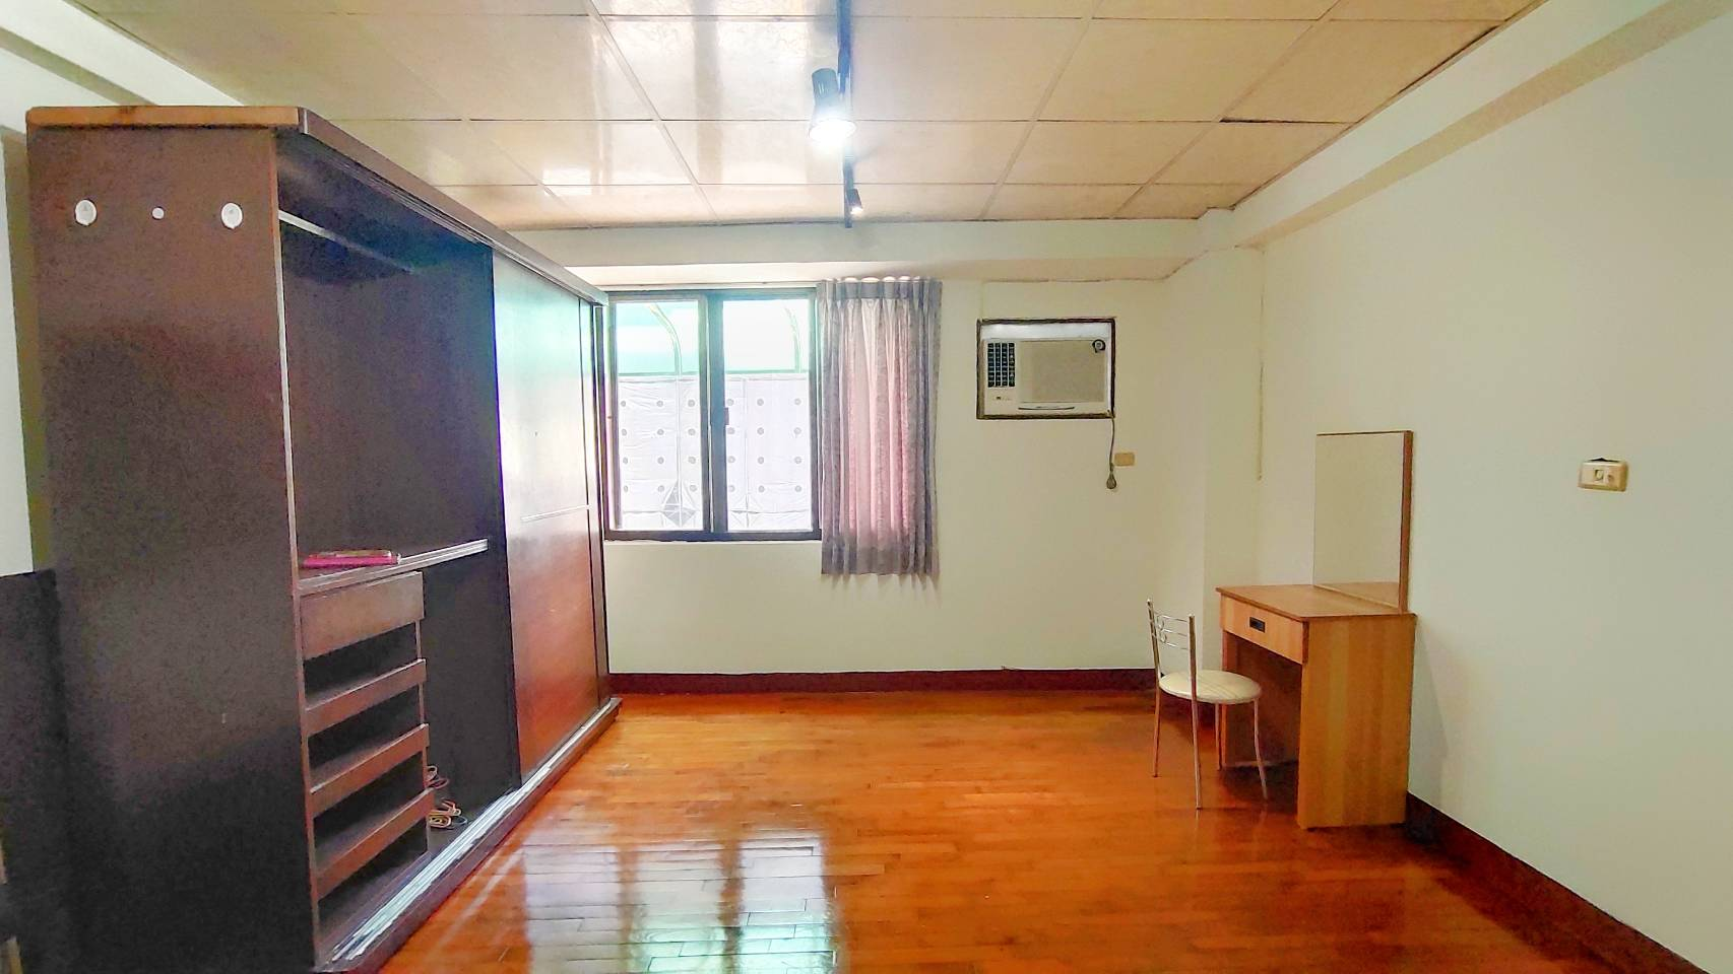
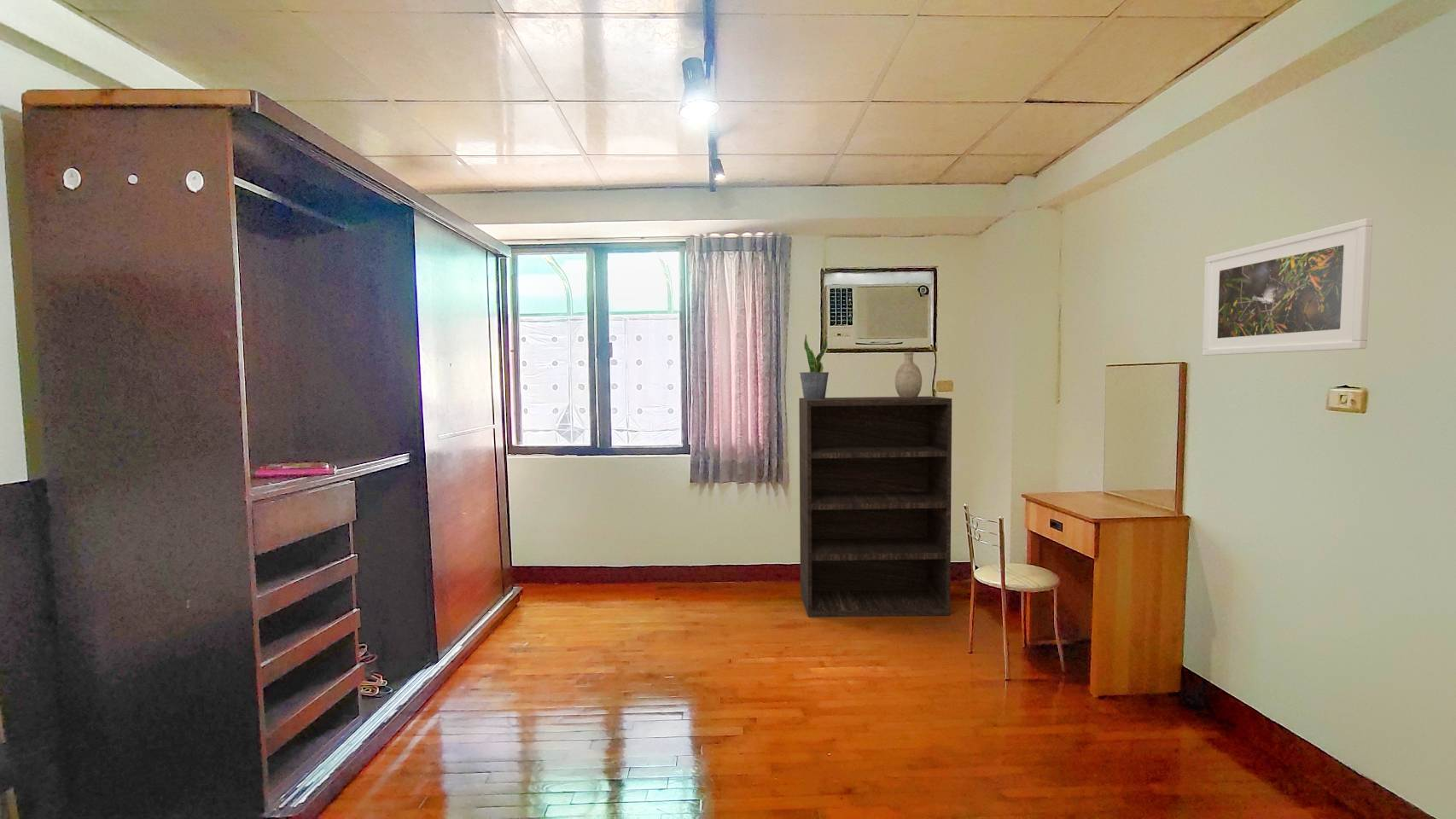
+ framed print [1202,218,1373,357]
+ bookshelf [798,396,952,619]
+ decorative vase [894,351,923,398]
+ potted plant [799,334,830,399]
